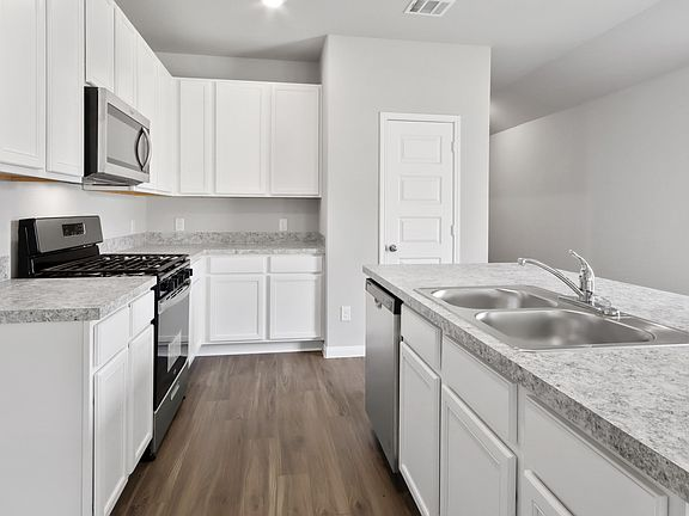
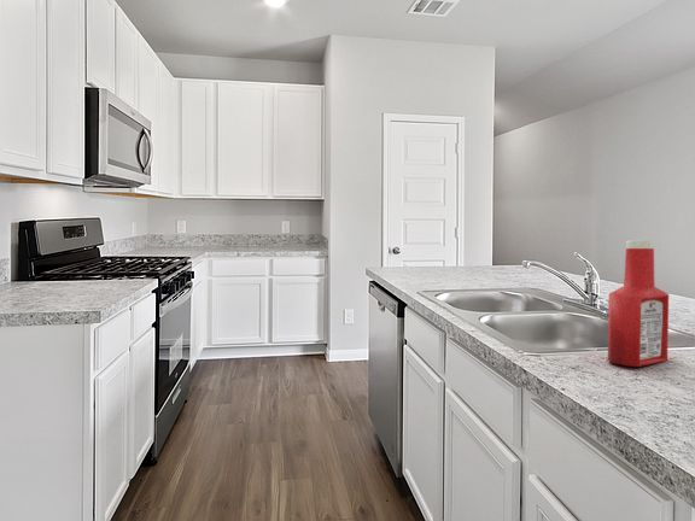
+ soap bottle [607,239,670,368]
